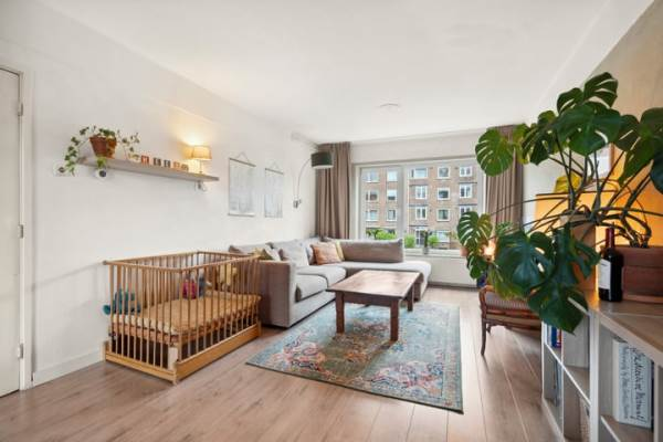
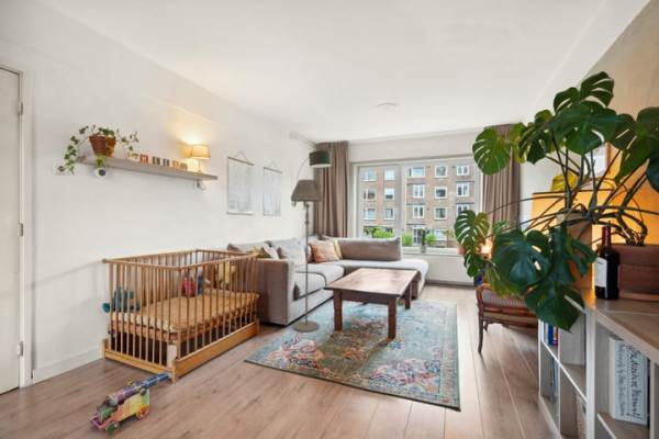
+ toy cannon [88,370,170,437]
+ floor lamp [290,178,325,333]
